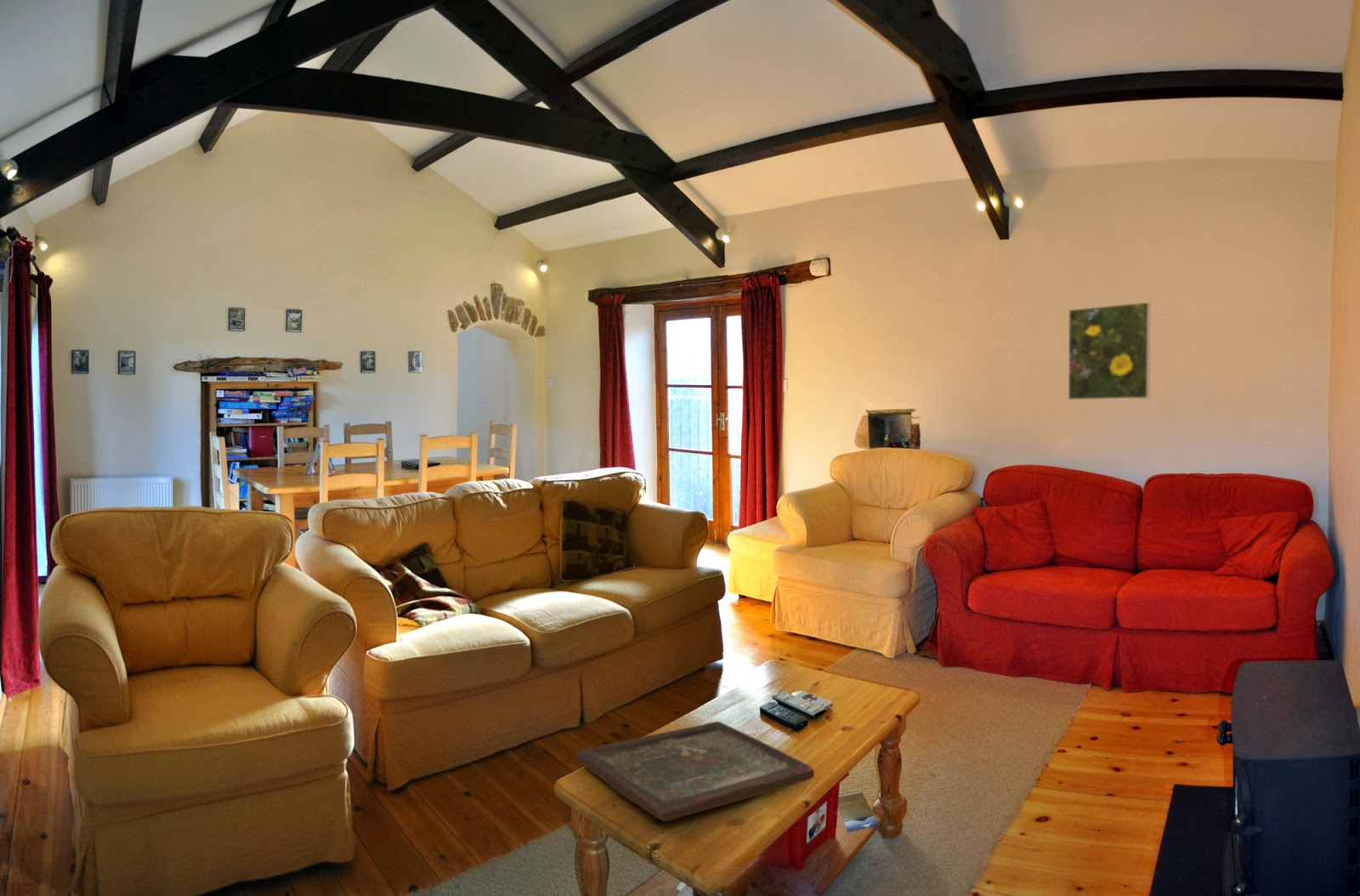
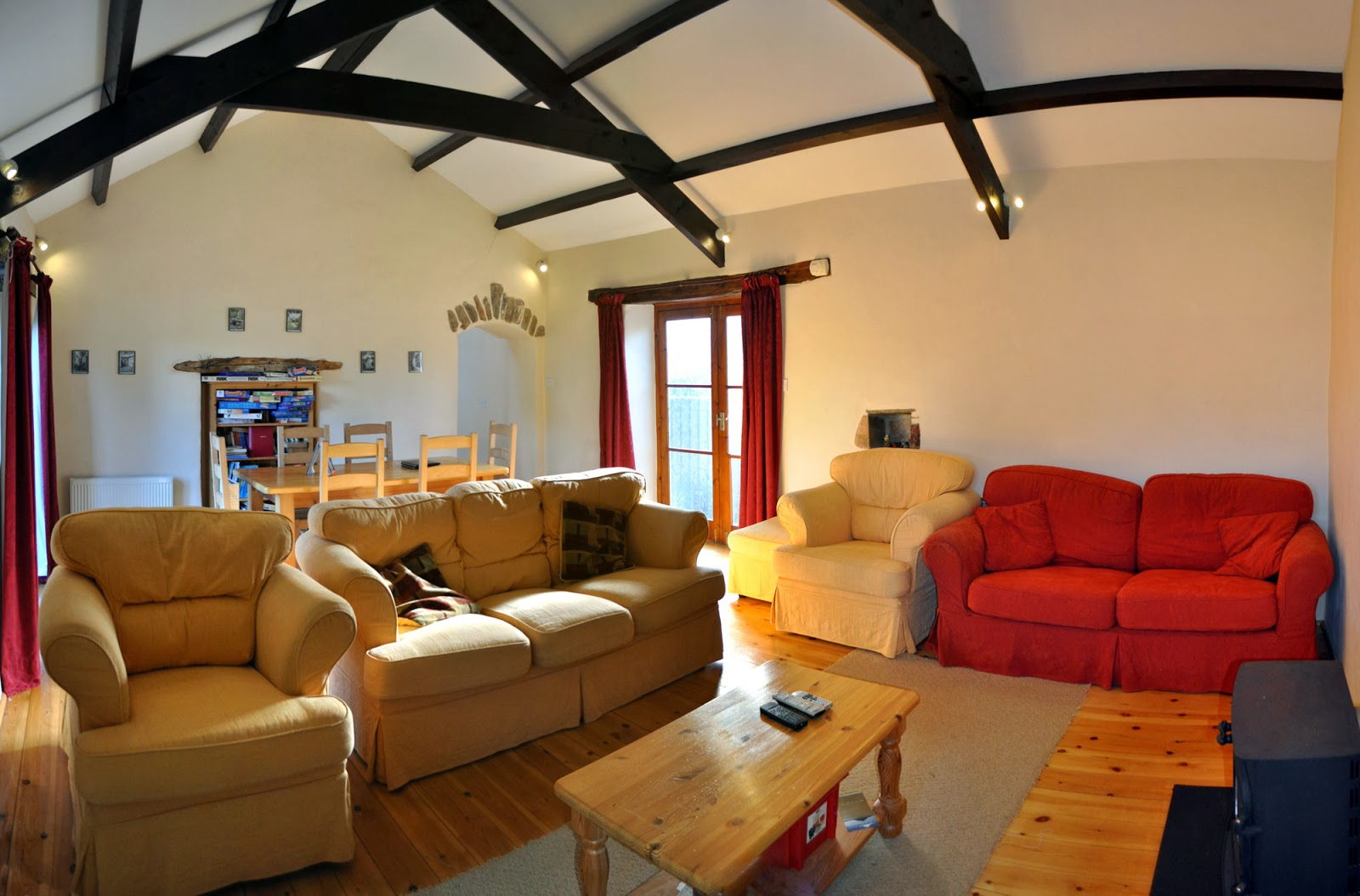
- board game [575,721,815,822]
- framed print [1068,301,1151,400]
